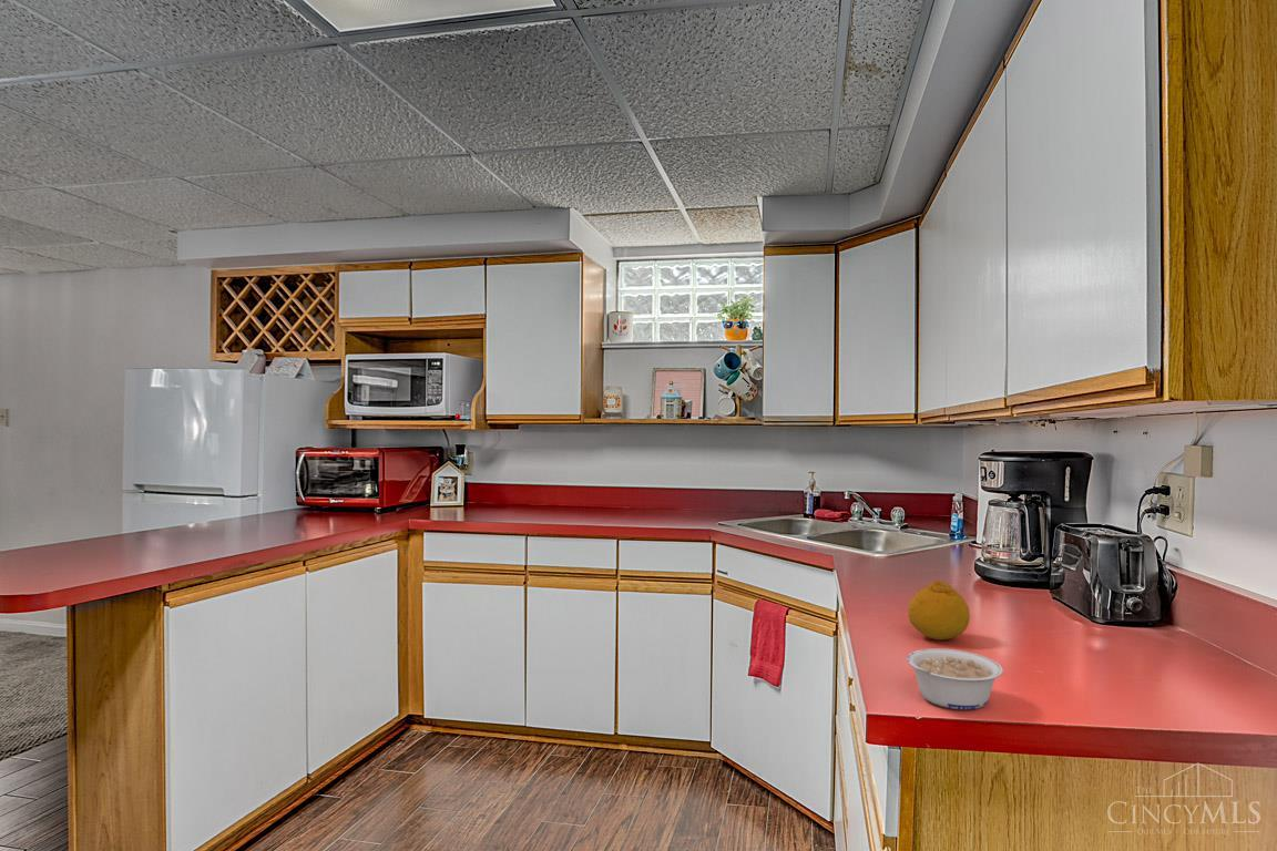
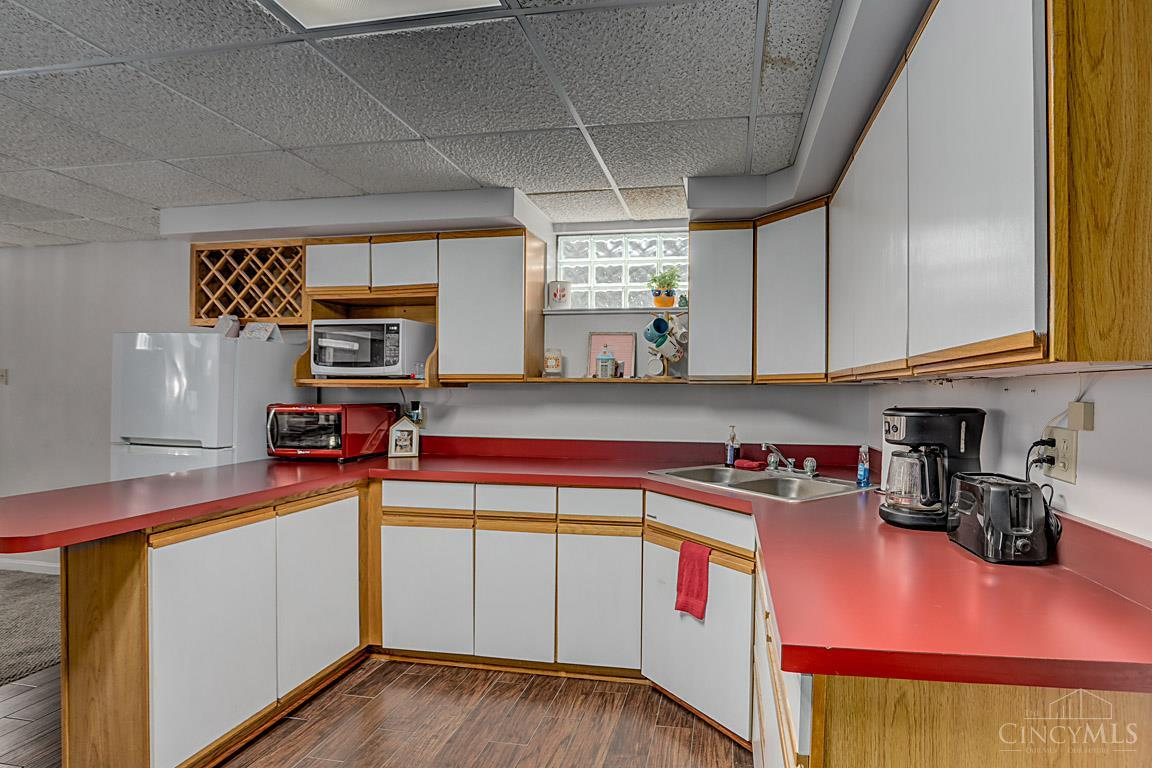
- legume [906,647,1004,710]
- fruit [907,580,971,640]
